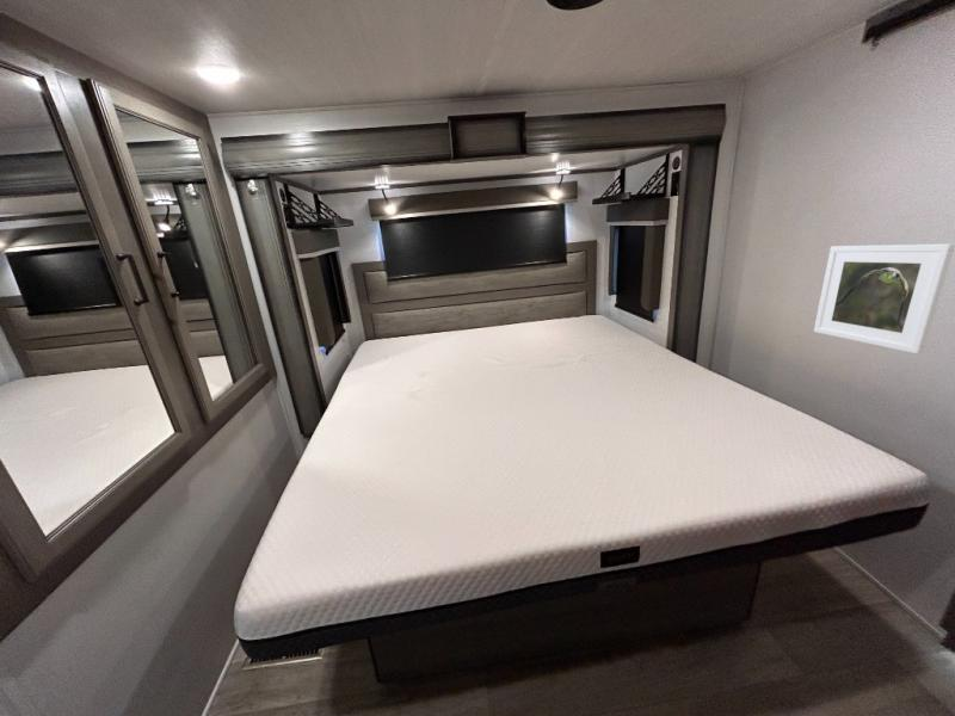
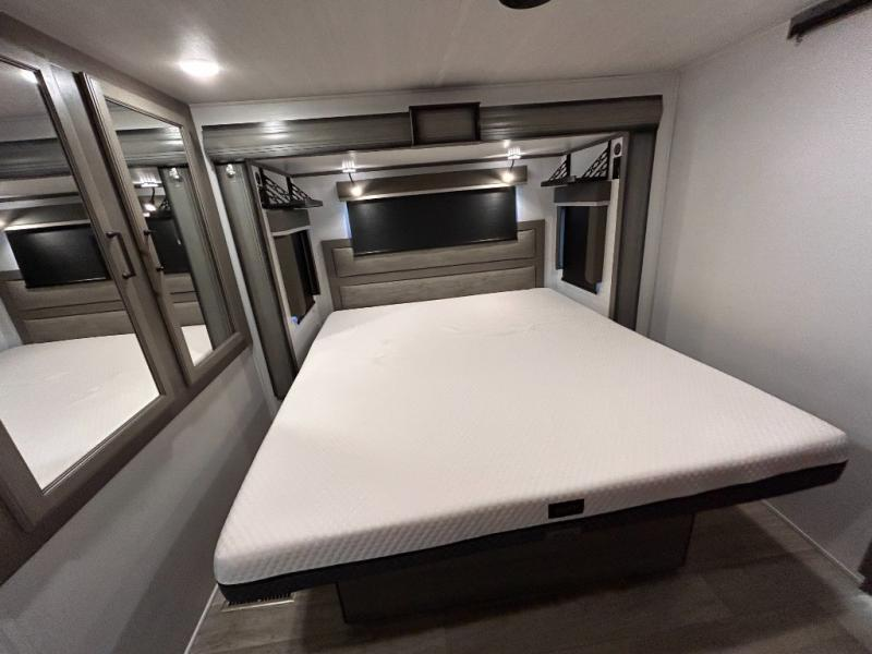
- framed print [813,242,955,354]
